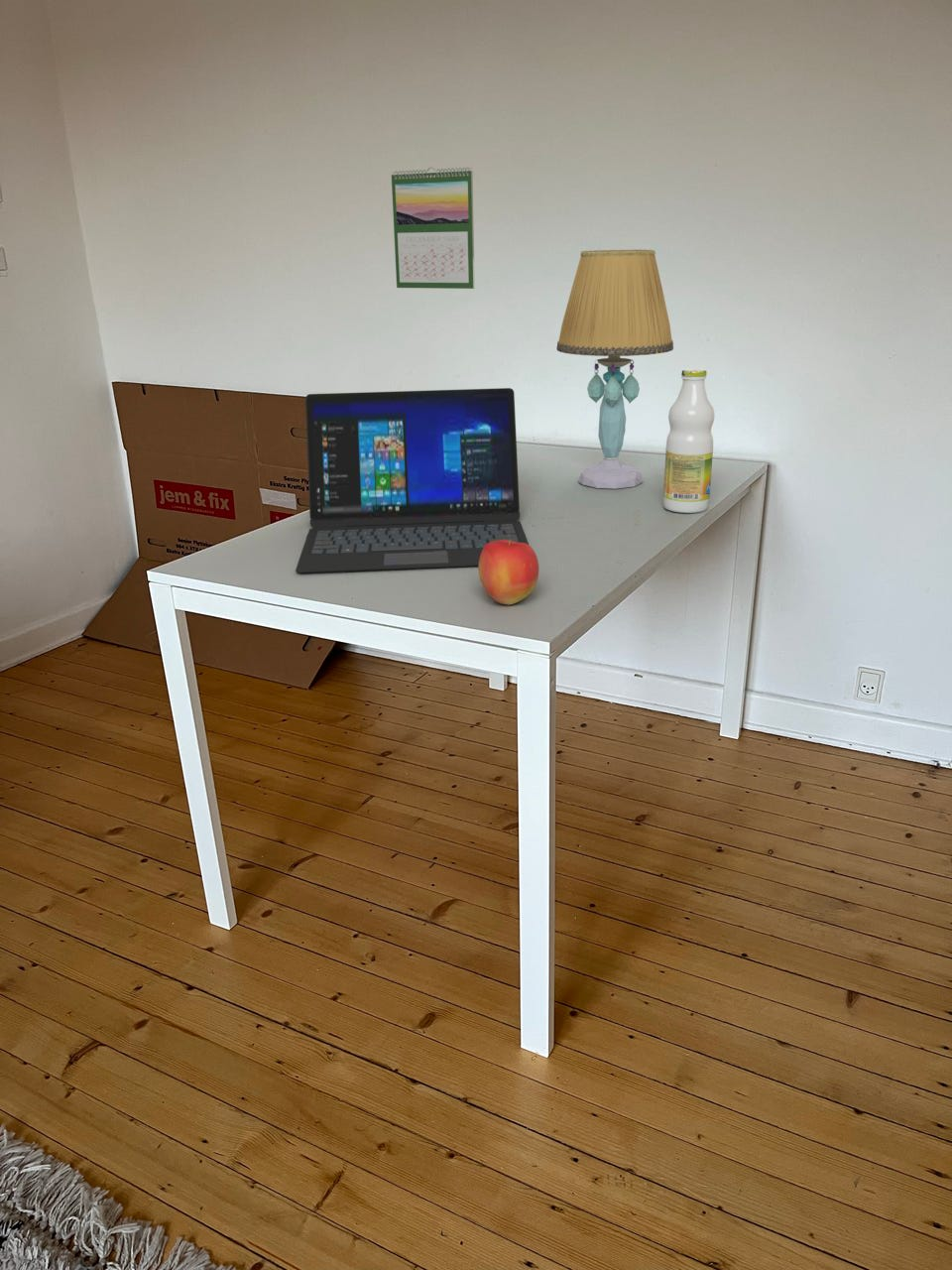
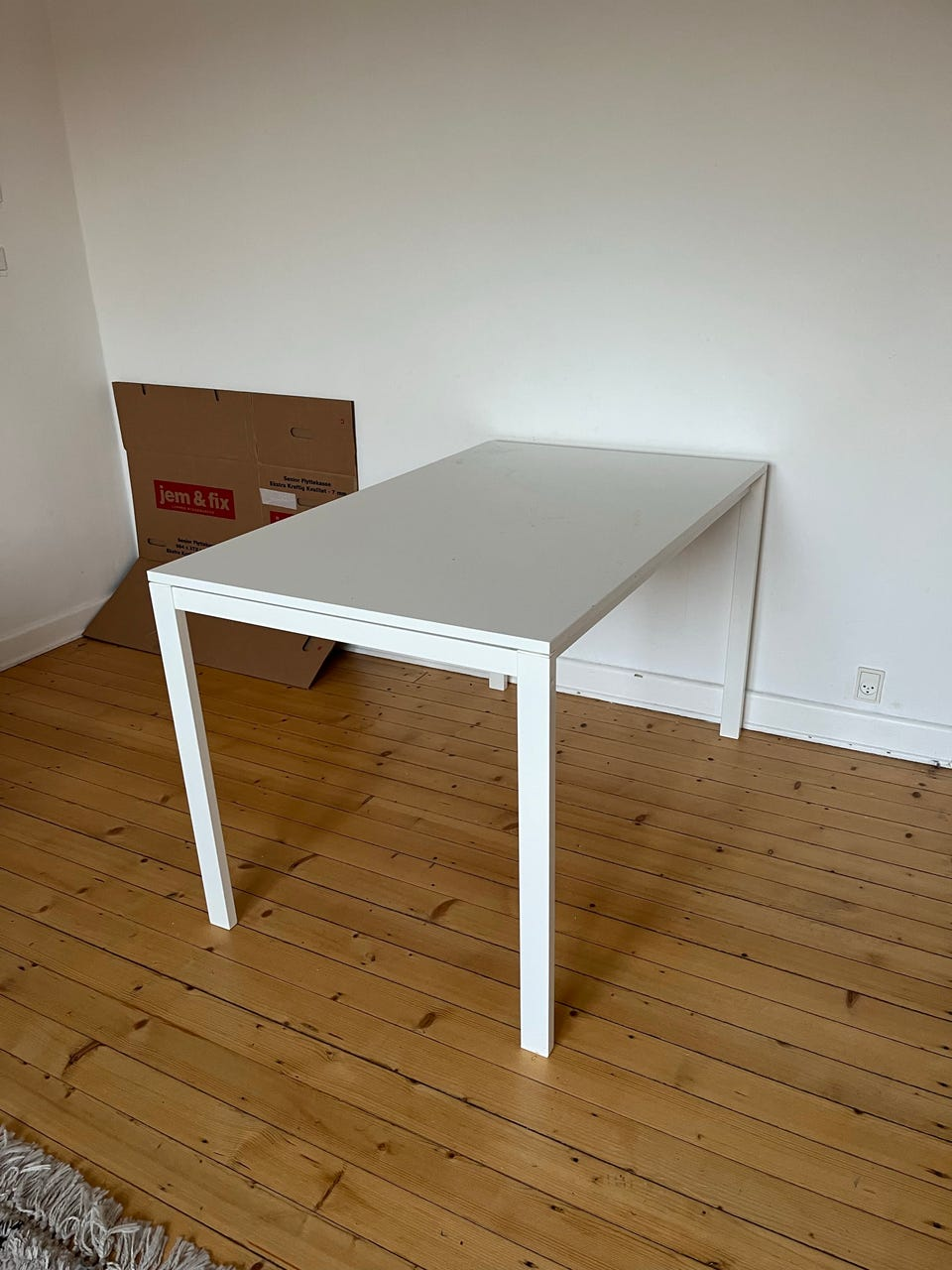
- calendar [391,166,476,290]
- bottle [662,367,716,514]
- table lamp [555,248,674,490]
- apple [477,540,539,605]
- laptop [295,387,530,574]
